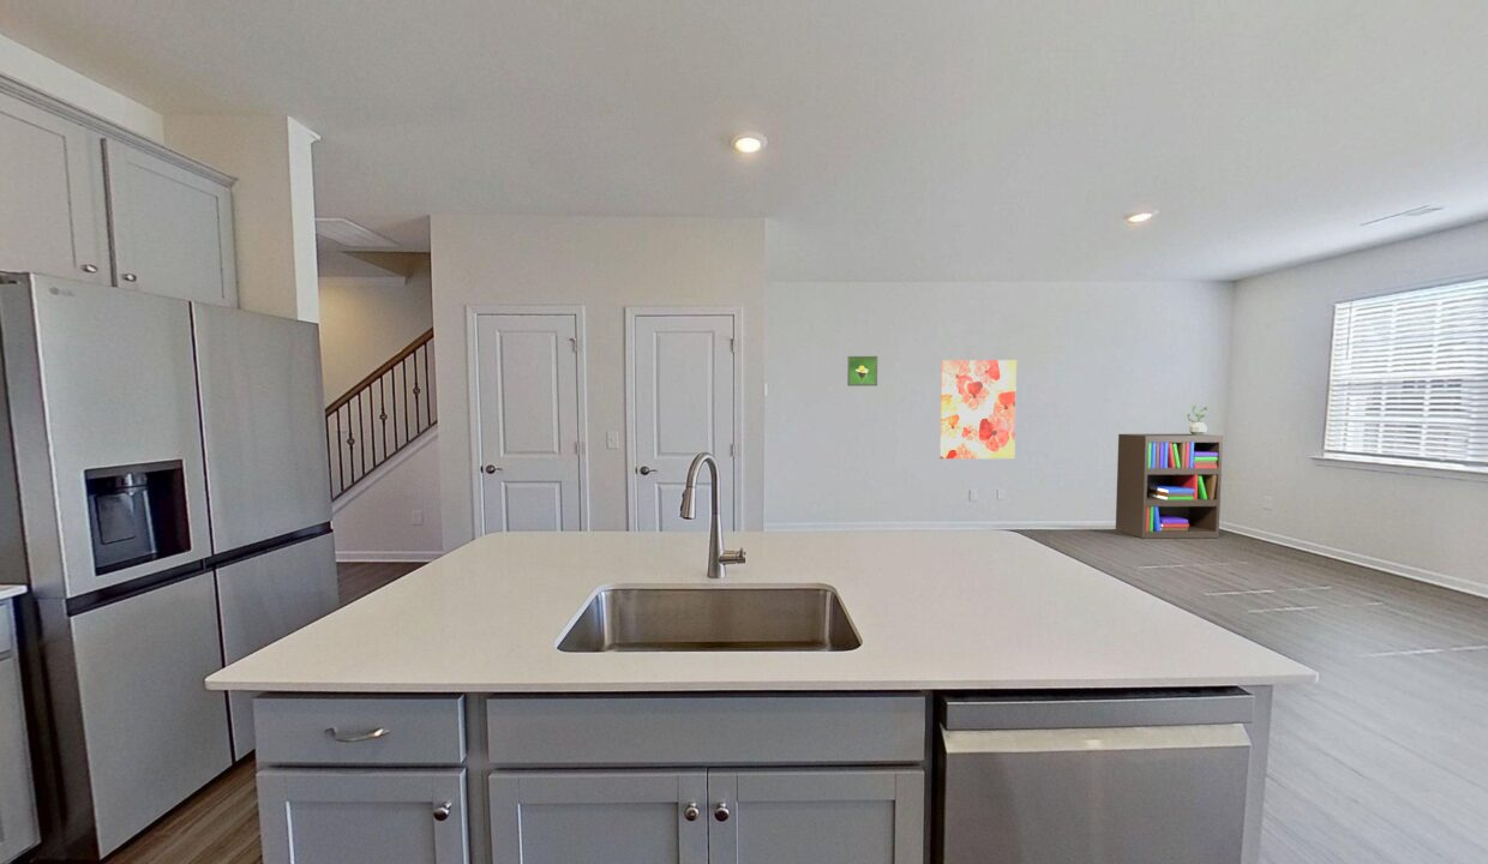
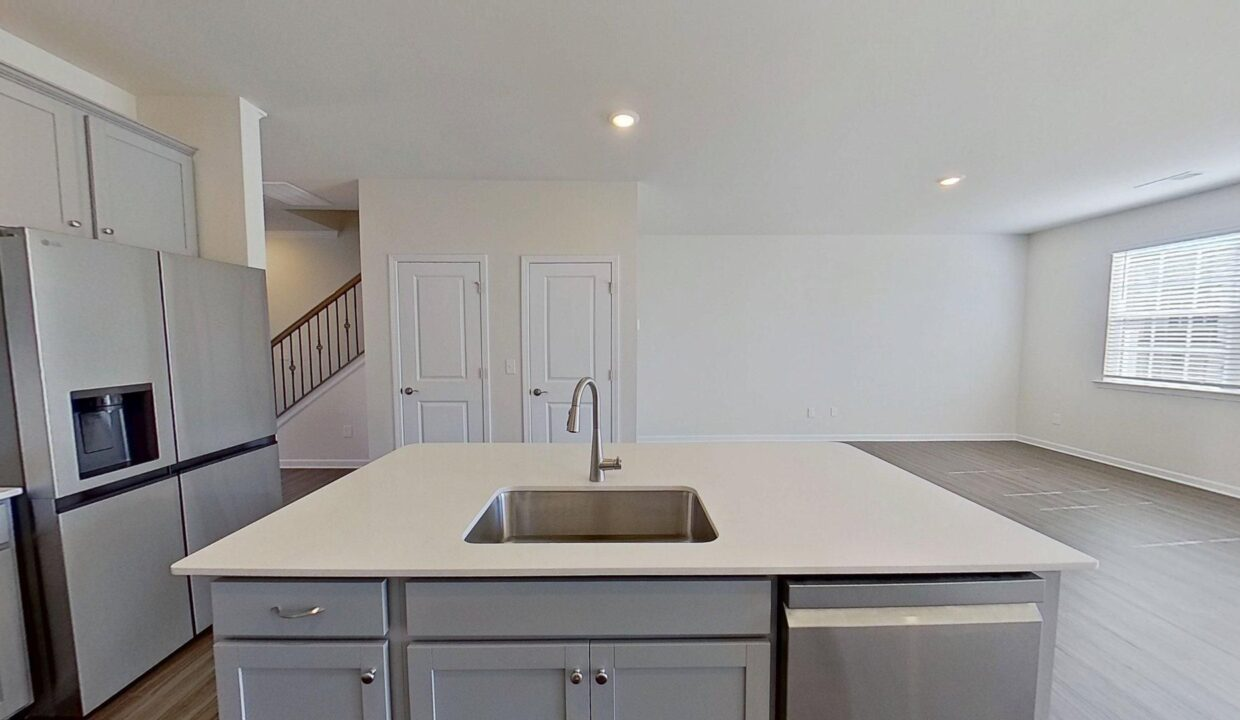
- potted plant [1184,404,1208,436]
- bookshelf [1115,433,1224,539]
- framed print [846,355,878,388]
- wall art [938,359,1018,460]
